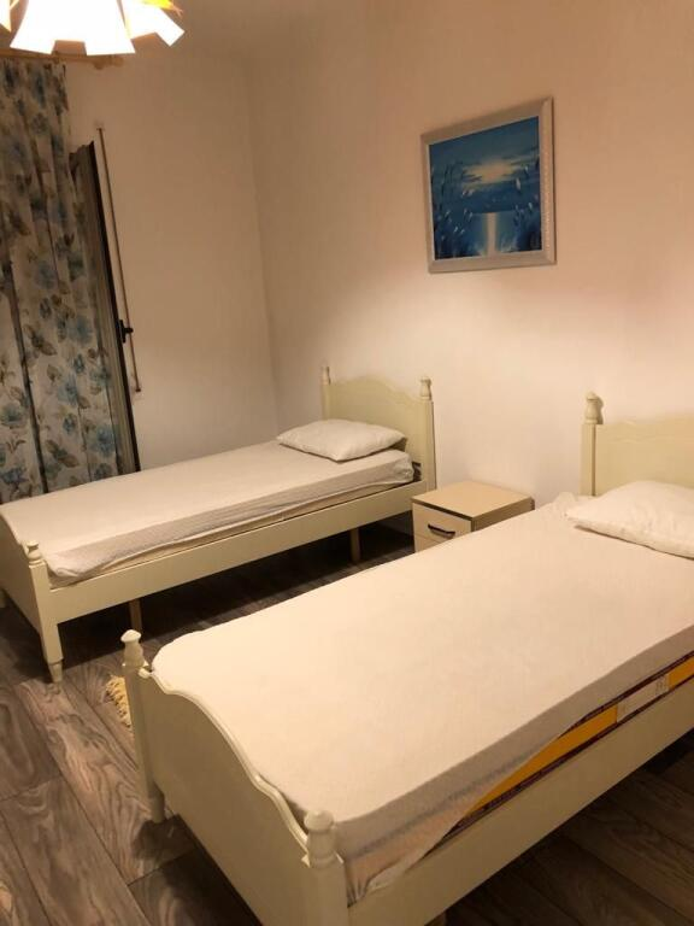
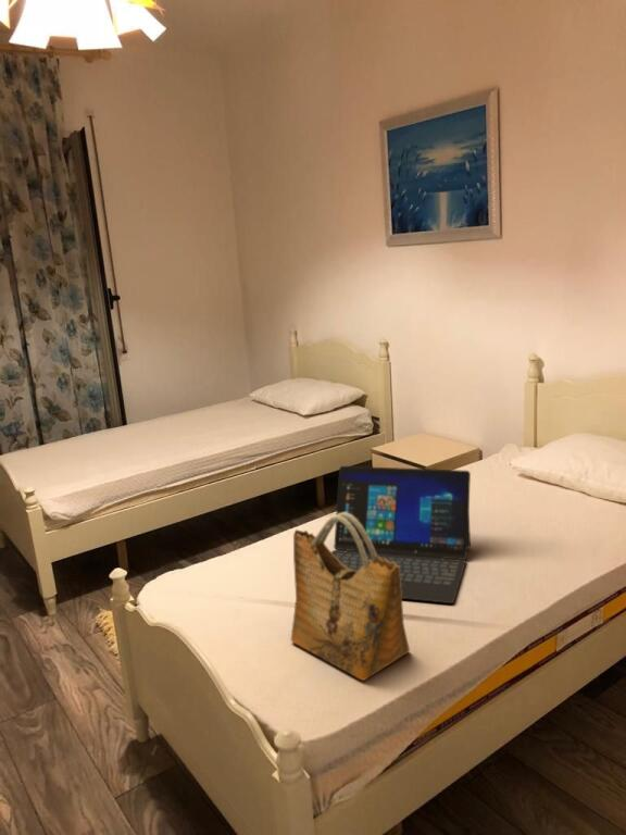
+ grocery bag [290,512,411,682]
+ laptop [331,465,472,605]
